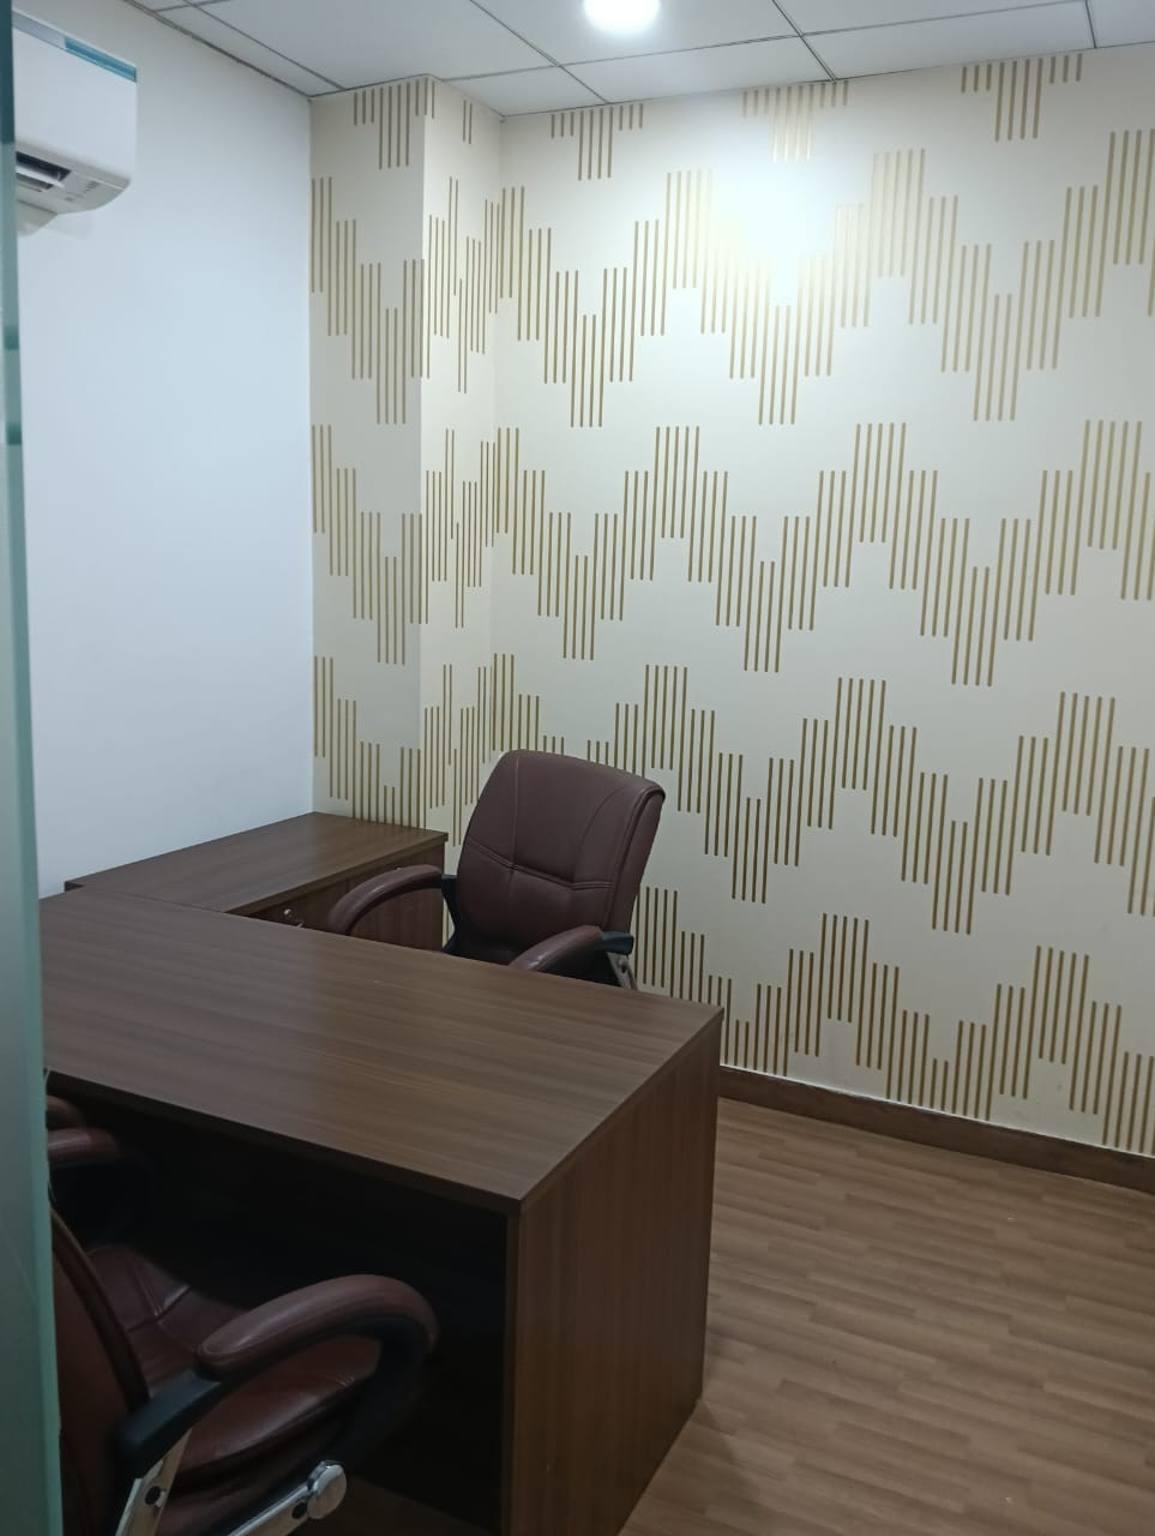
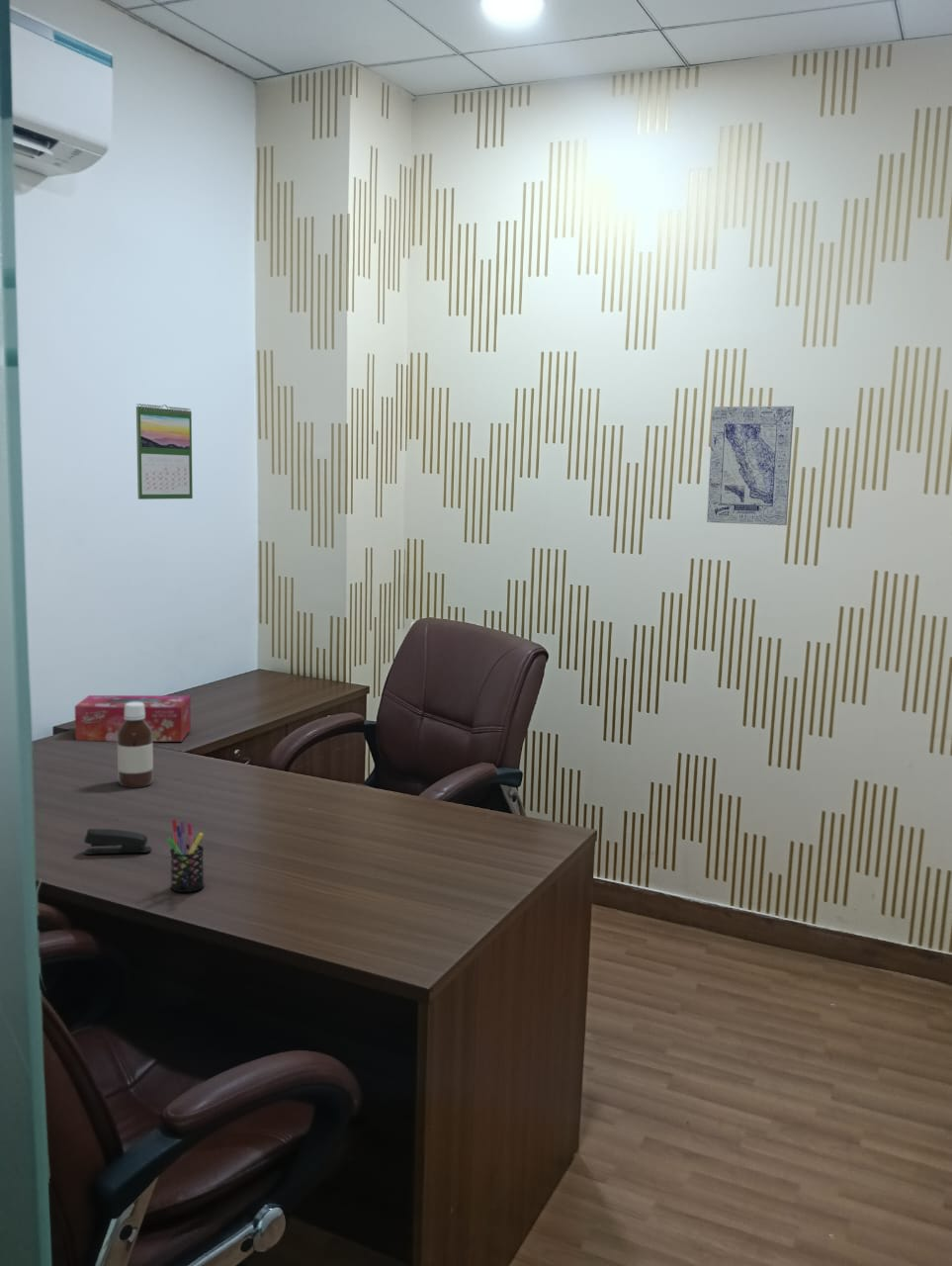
+ tissue box [74,694,192,743]
+ pen holder [166,818,206,893]
+ wall art [706,406,795,526]
+ stapler [83,828,152,856]
+ calendar [135,403,194,500]
+ bottle [117,702,154,789]
